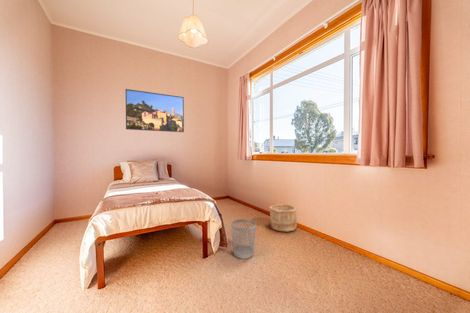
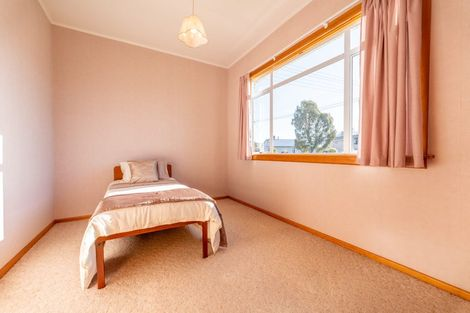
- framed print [125,88,185,133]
- wooden bucket [268,203,298,233]
- wastebasket [230,218,257,260]
